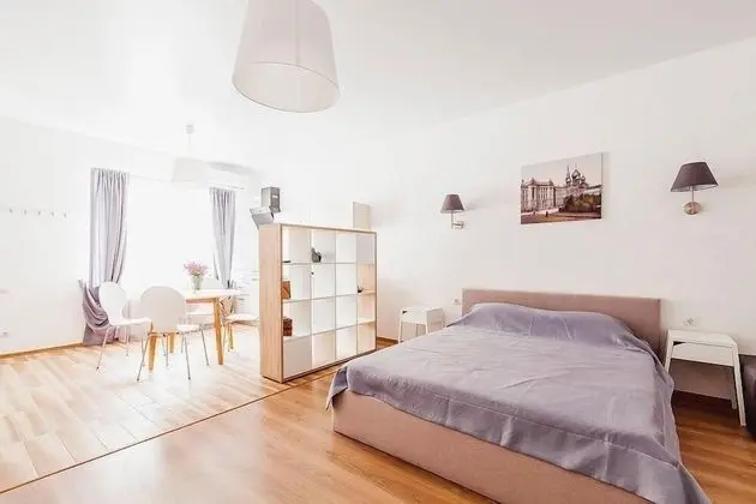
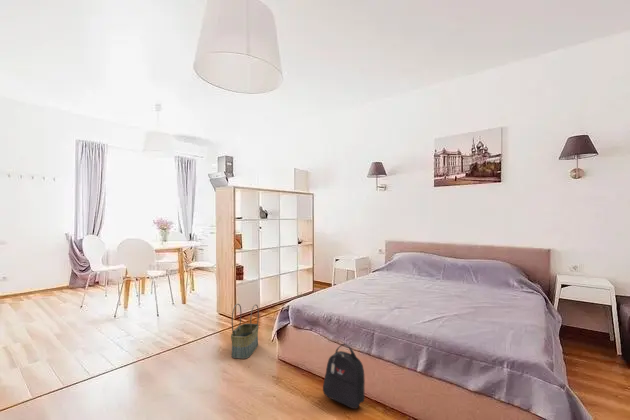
+ backpack [322,343,366,410]
+ basket [230,303,260,360]
